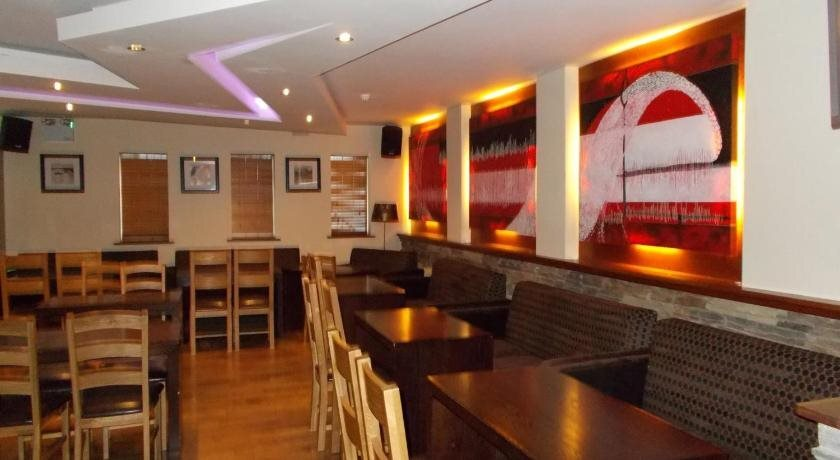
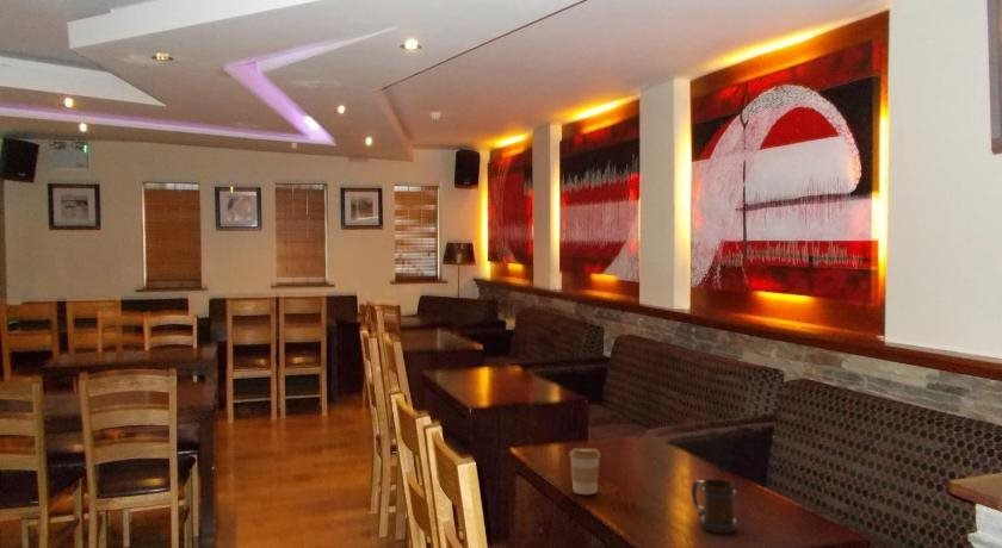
+ coffee cup [568,447,602,496]
+ beer mug [691,478,737,535]
